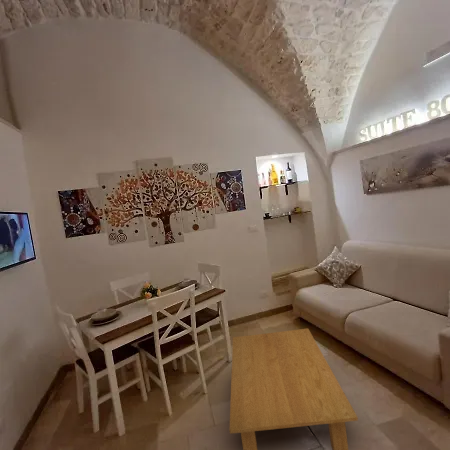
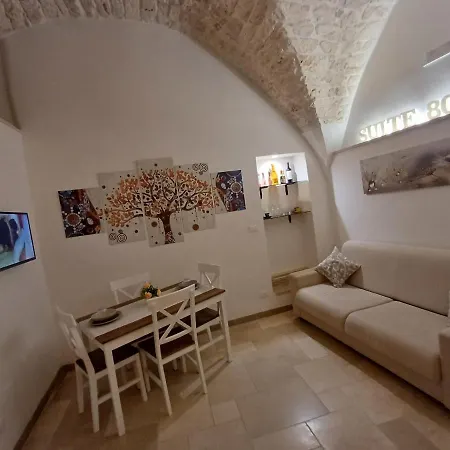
- coffee table [228,328,359,450]
